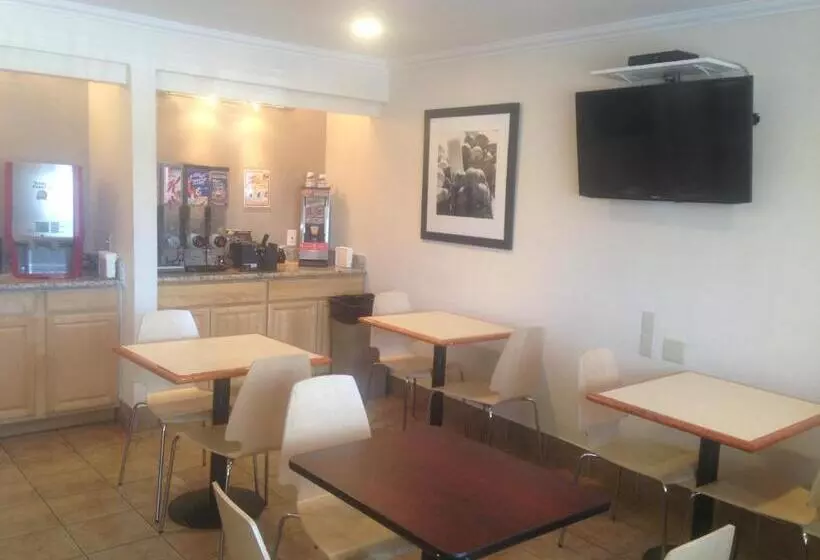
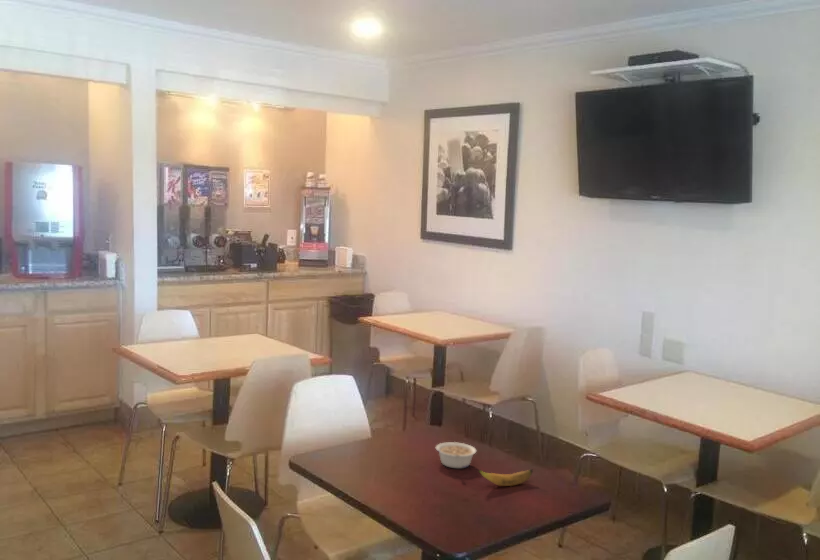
+ banana [477,468,534,487]
+ legume [435,441,477,469]
